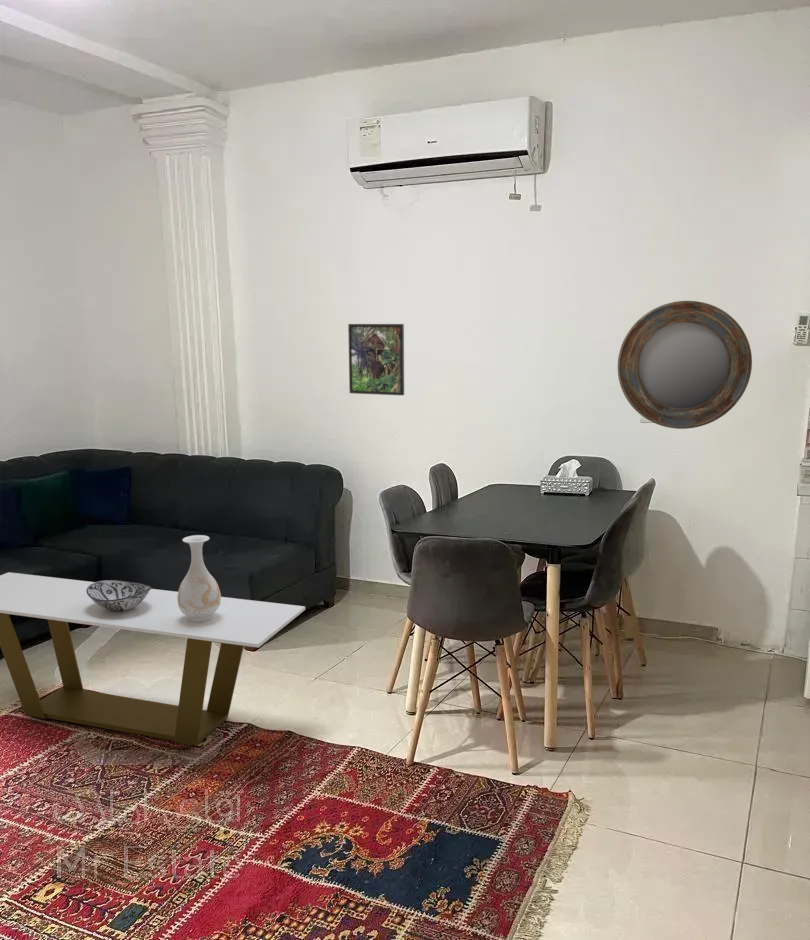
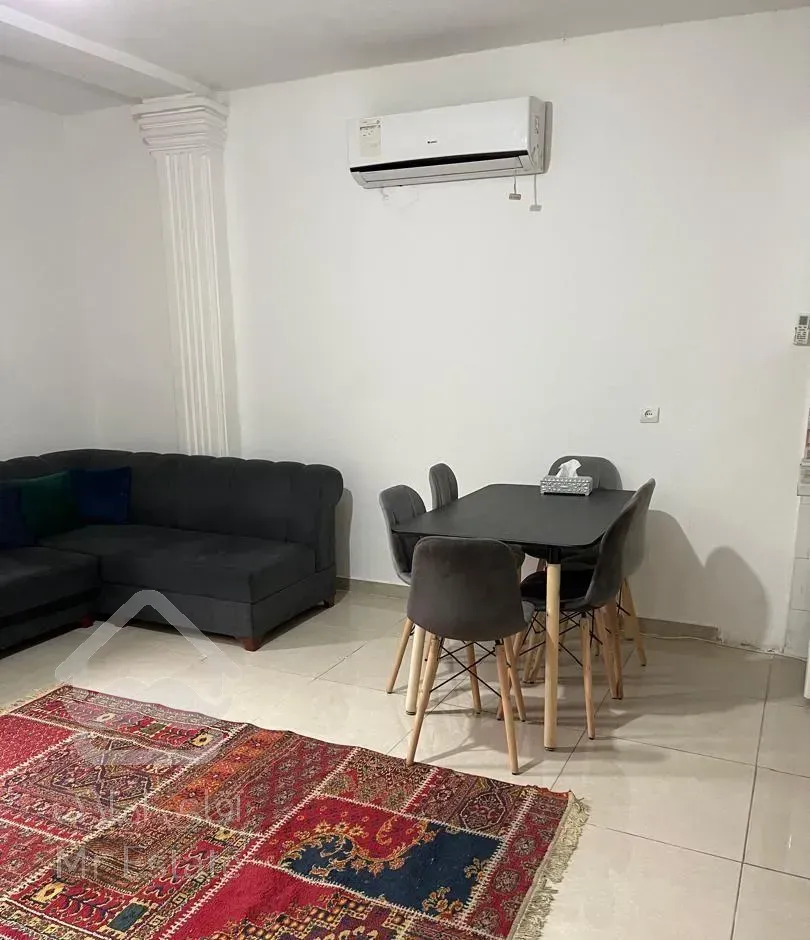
- vase [177,534,222,623]
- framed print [347,323,405,396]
- decorative bowl [86,579,153,612]
- home mirror [617,300,753,430]
- coffee table [0,571,306,747]
